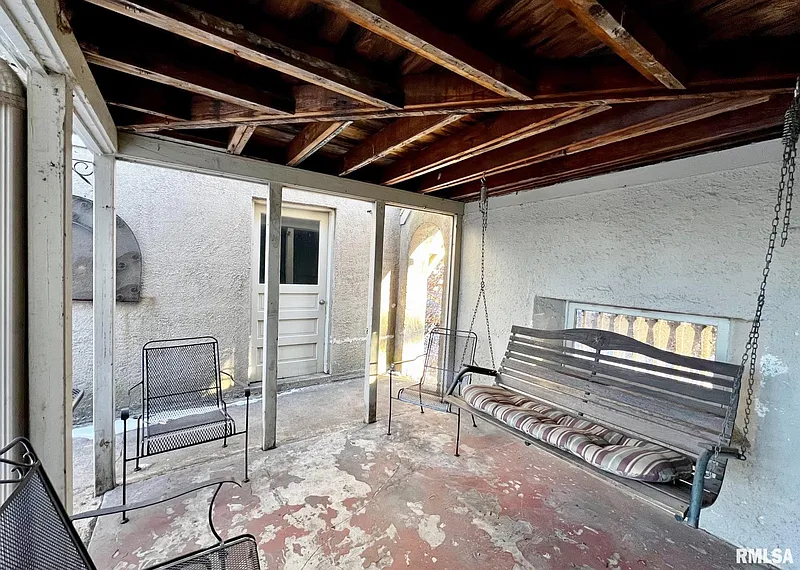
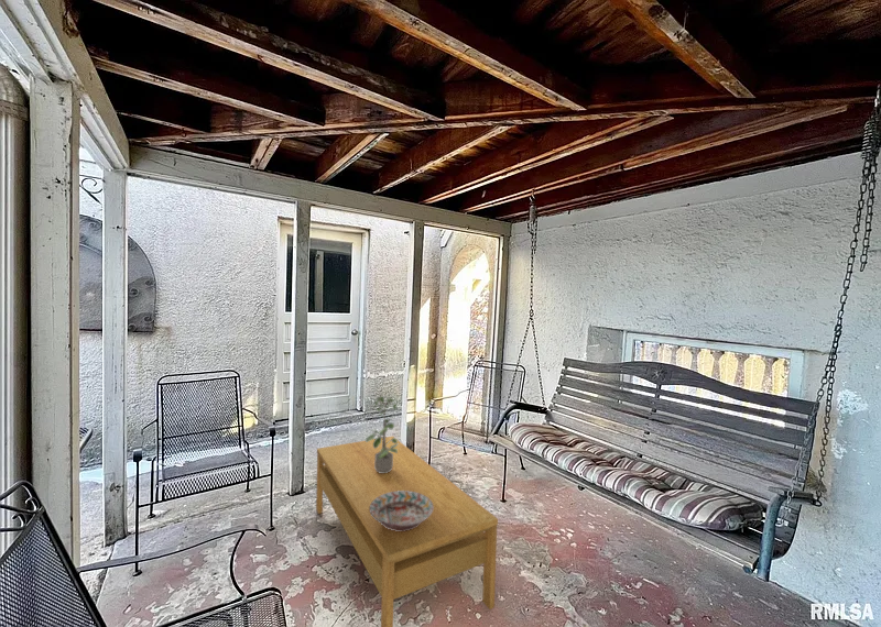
+ potted plant [365,393,399,473]
+ coffee table [315,435,499,627]
+ decorative bowl [370,491,434,531]
